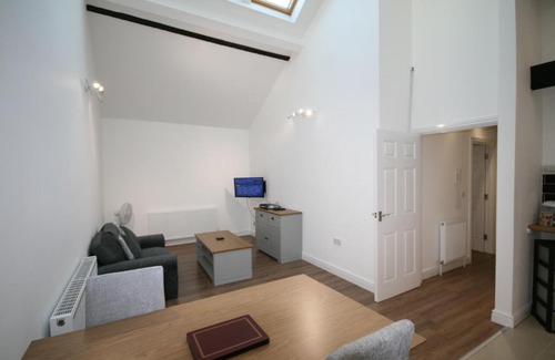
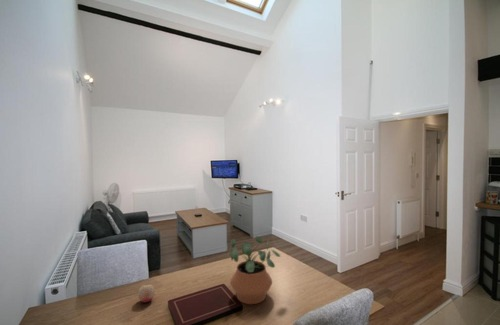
+ fruit [137,284,156,303]
+ potted plant [229,235,282,305]
